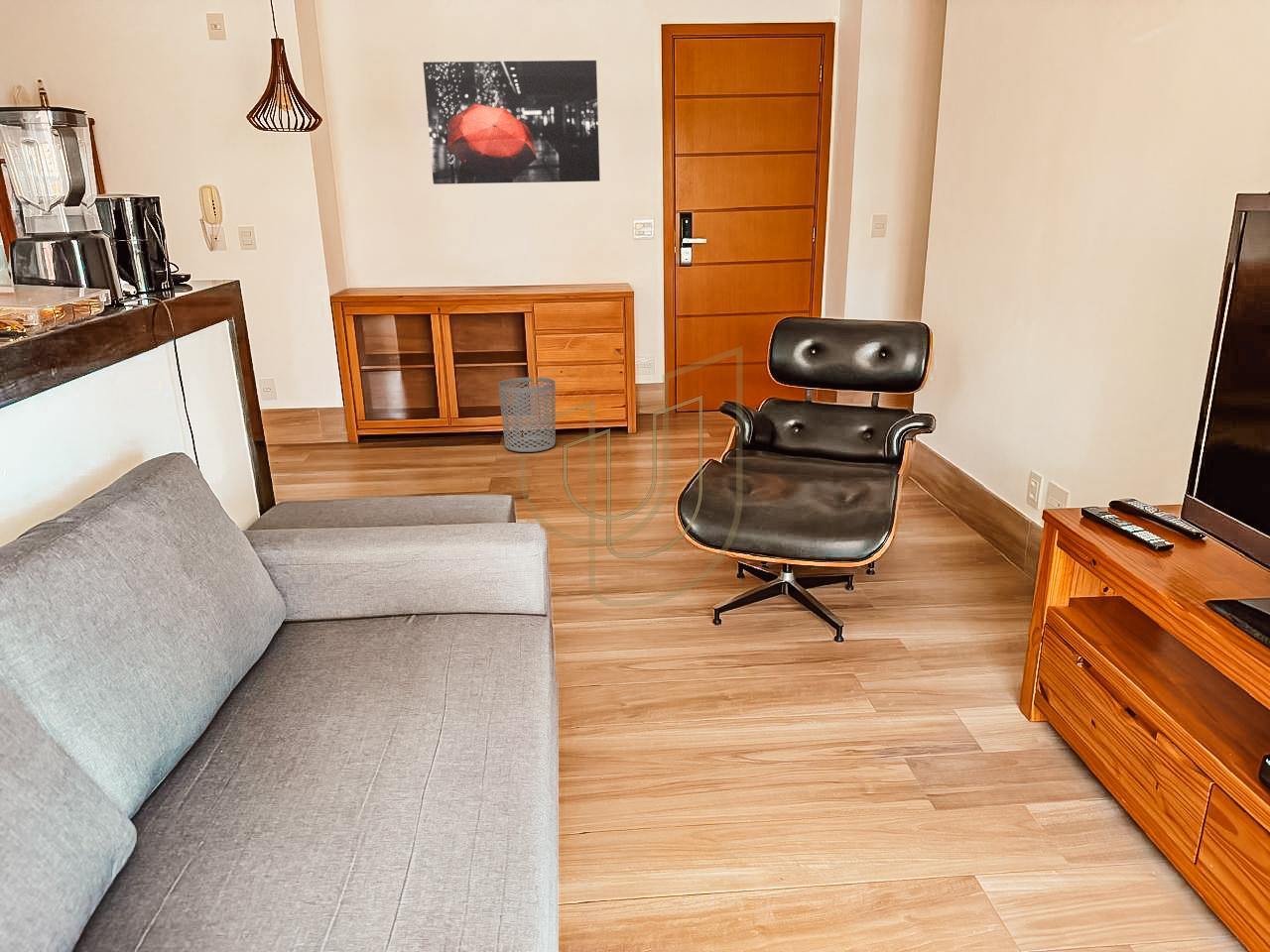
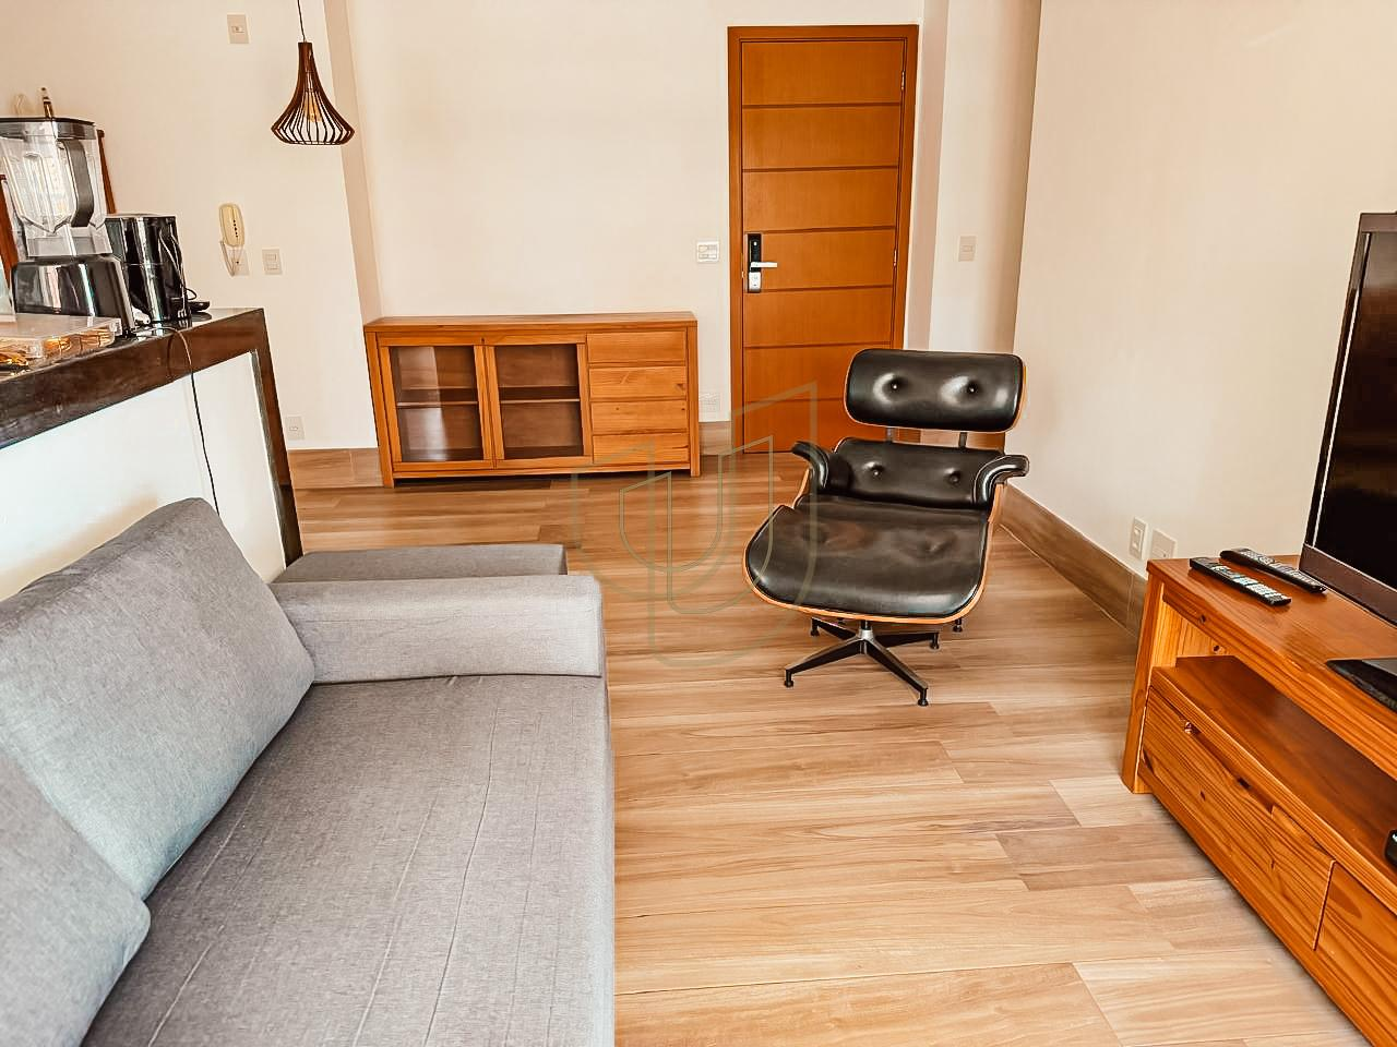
- wall art [423,60,601,185]
- waste bin [497,376,557,453]
